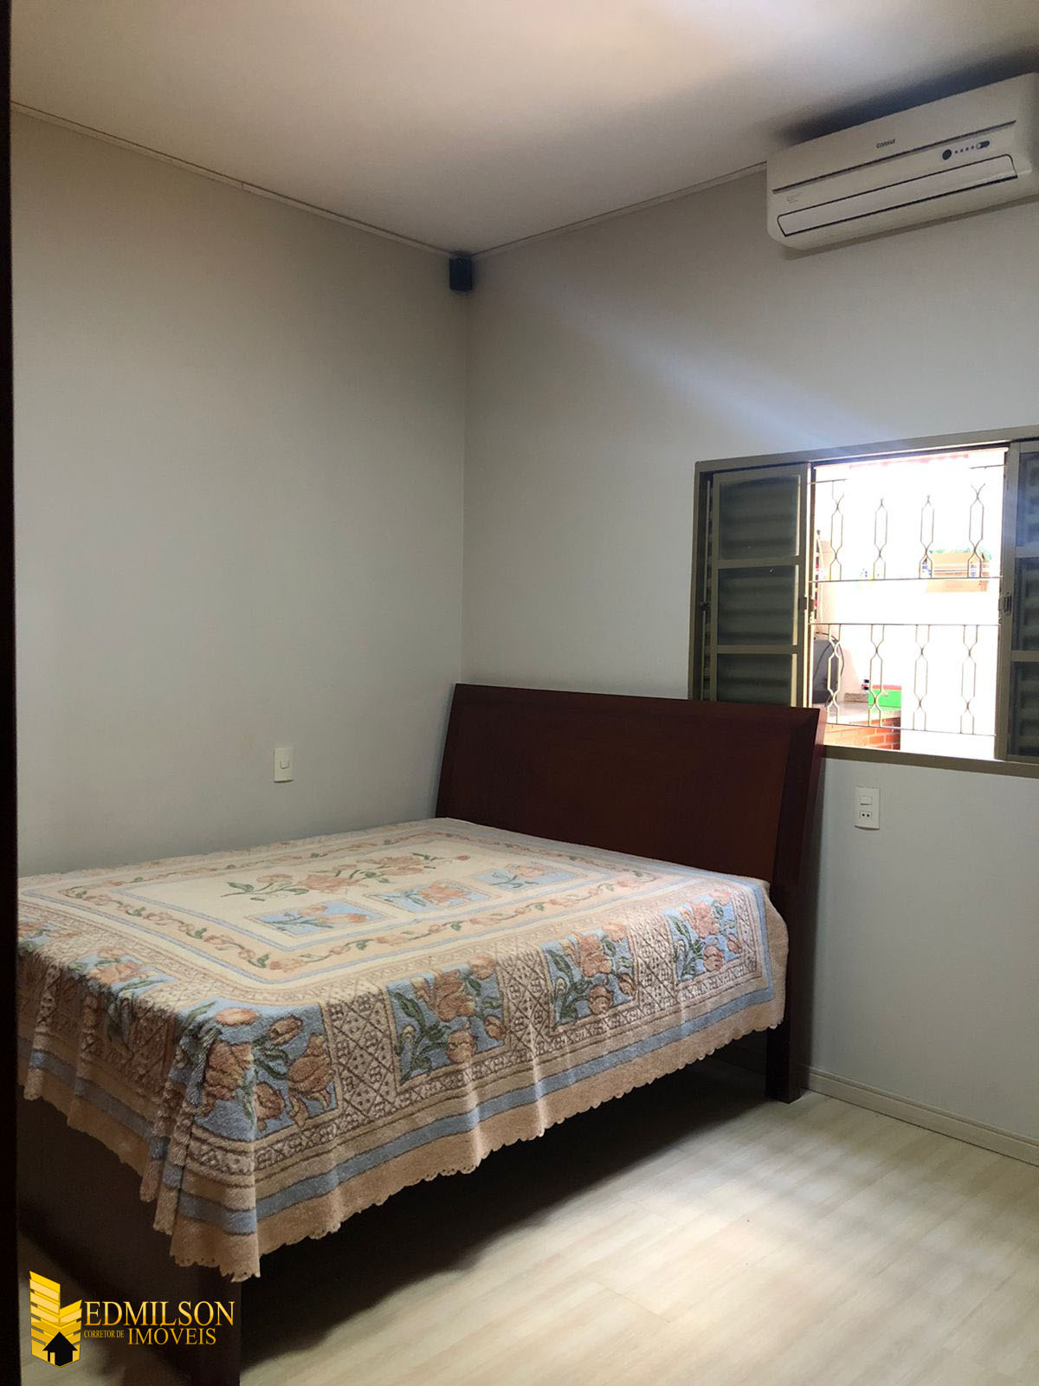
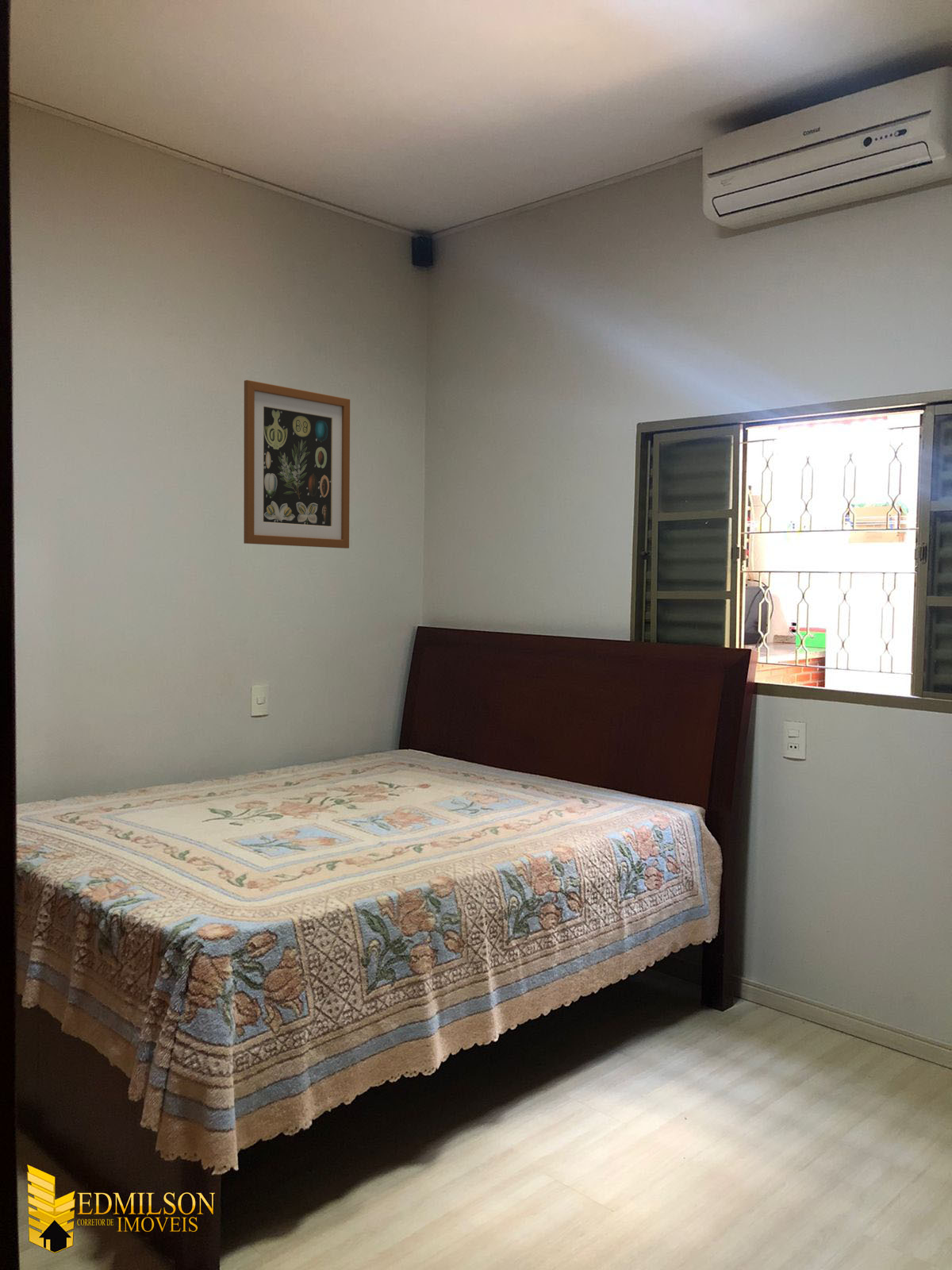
+ wall art [243,379,351,549]
